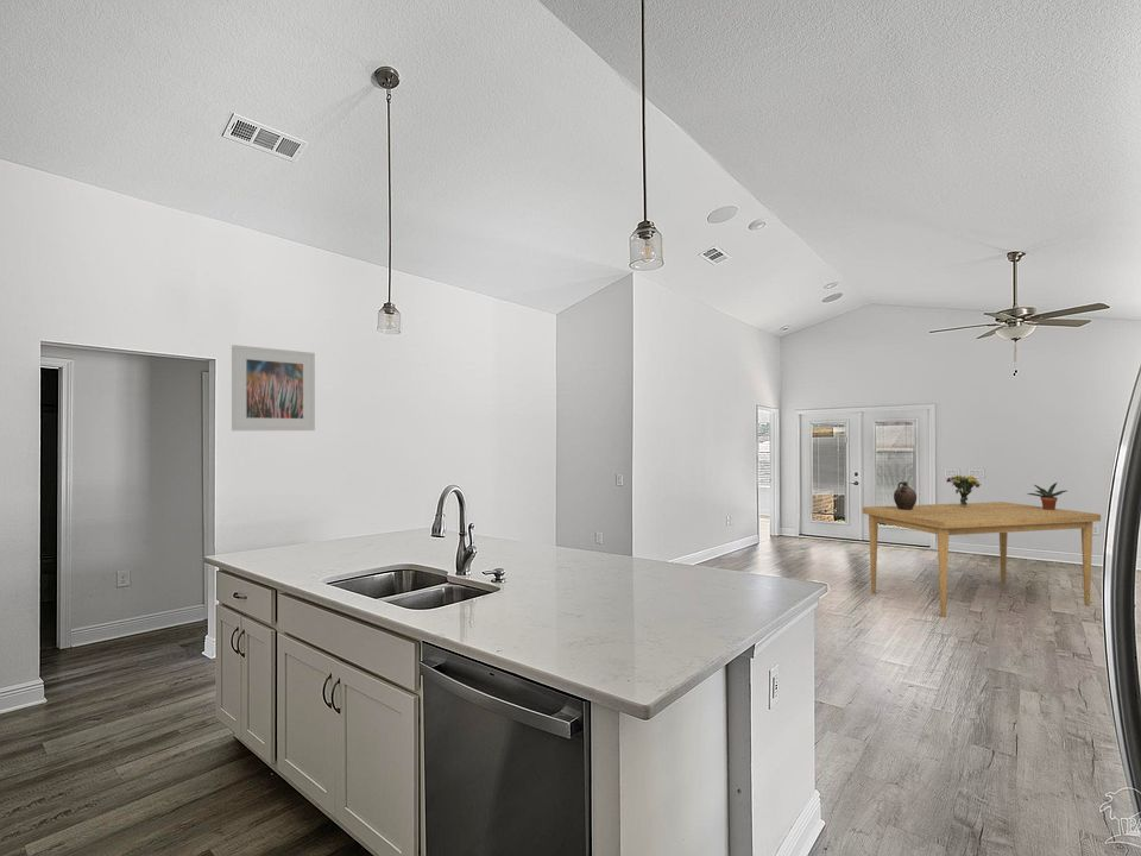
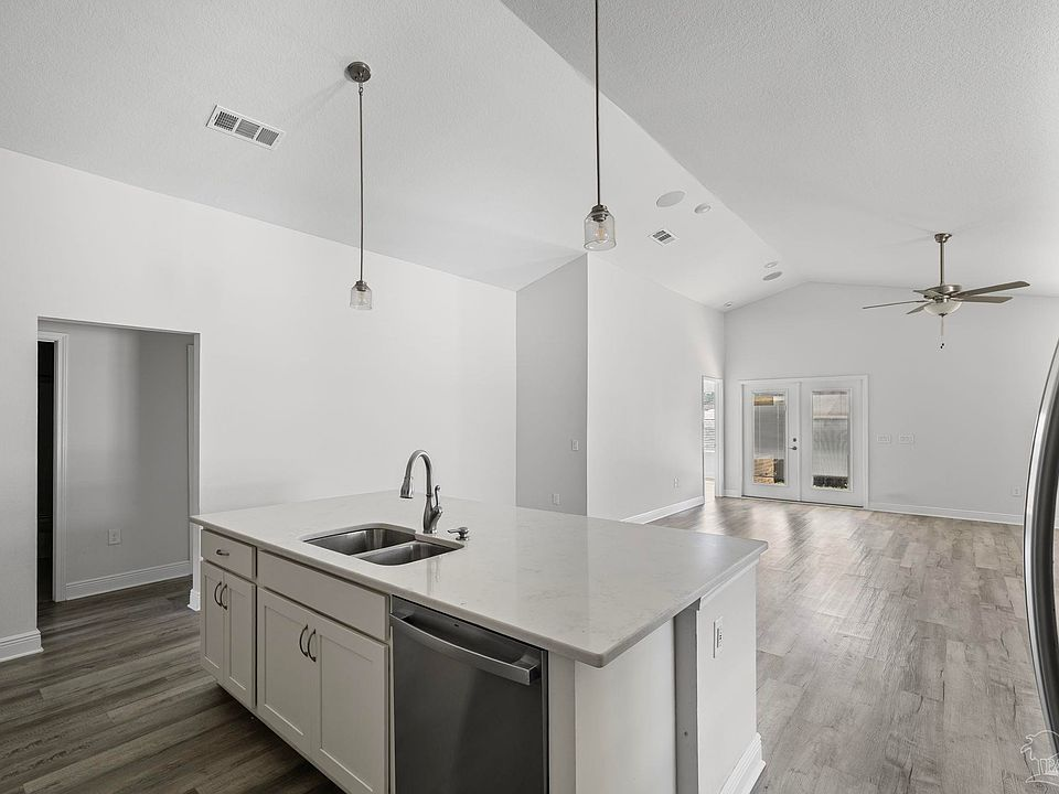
- bouquet [945,474,982,506]
- ceramic jug [893,480,918,510]
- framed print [231,344,316,432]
- potted plant [1026,482,1067,510]
- dining table [862,501,1102,618]
